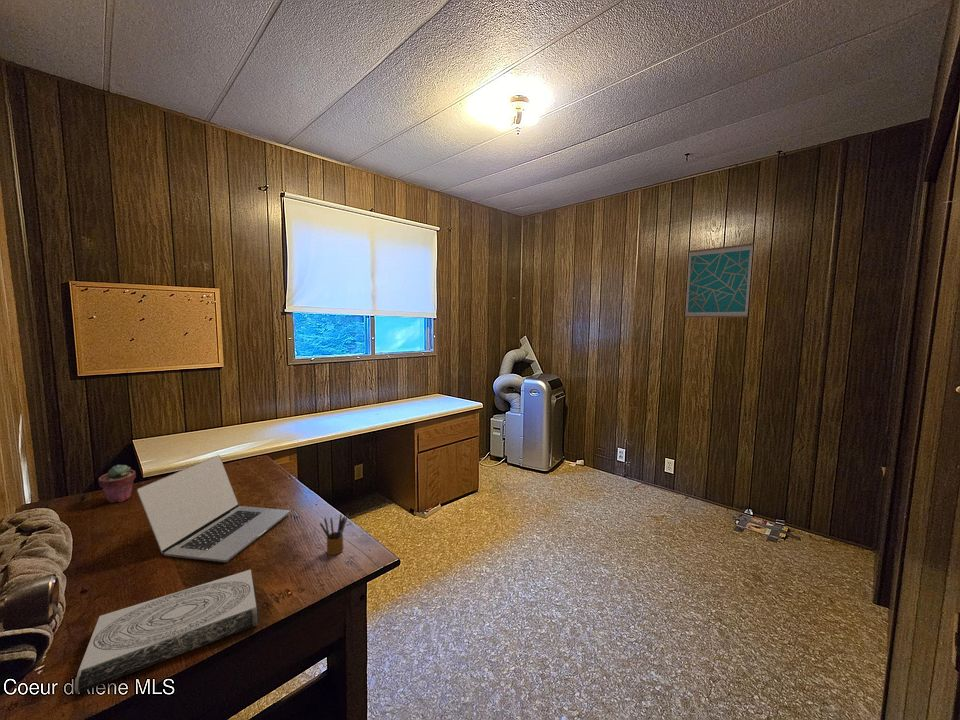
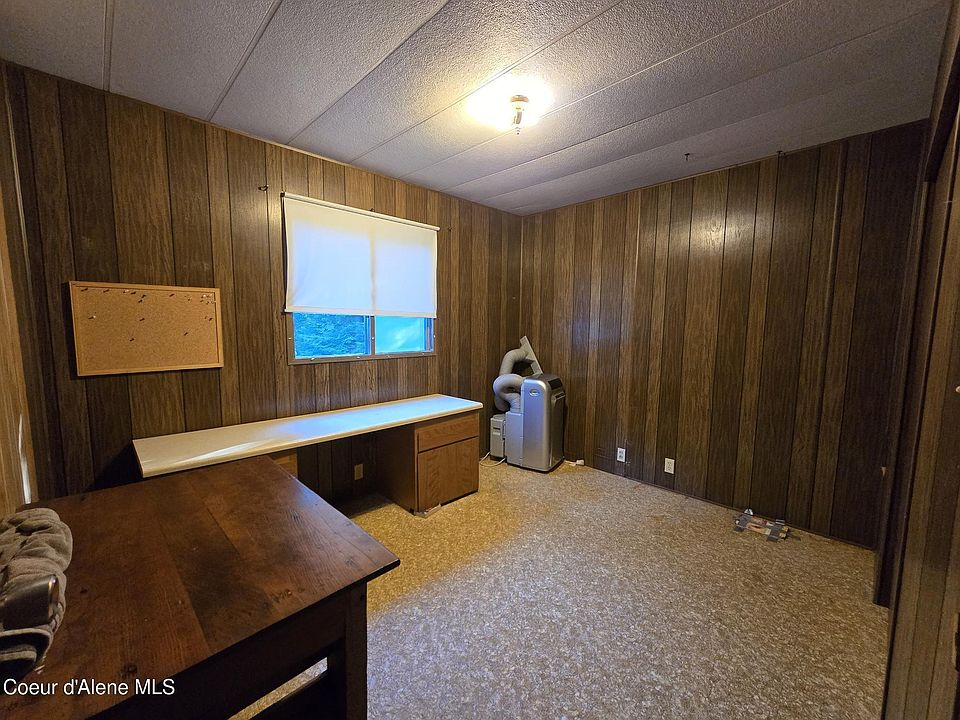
- wall art [684,242,754,319]
- potted succulent [97,464,137,504]
- book [74,568,260,695]
- pencil box [319,511,350,556]
- laptop [136,454,291,563]
